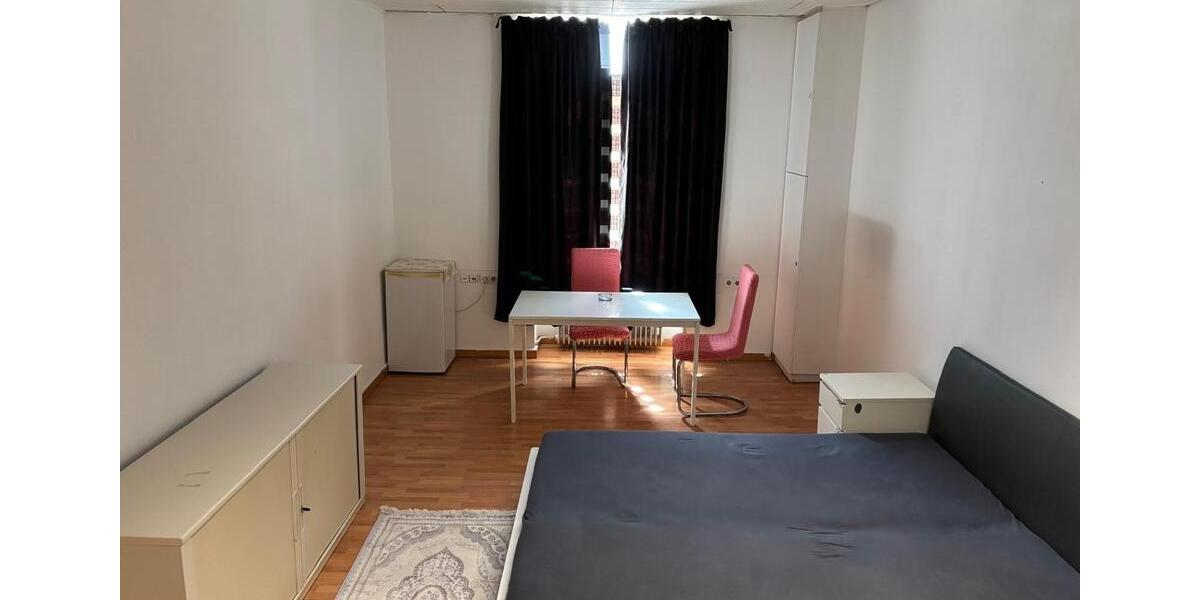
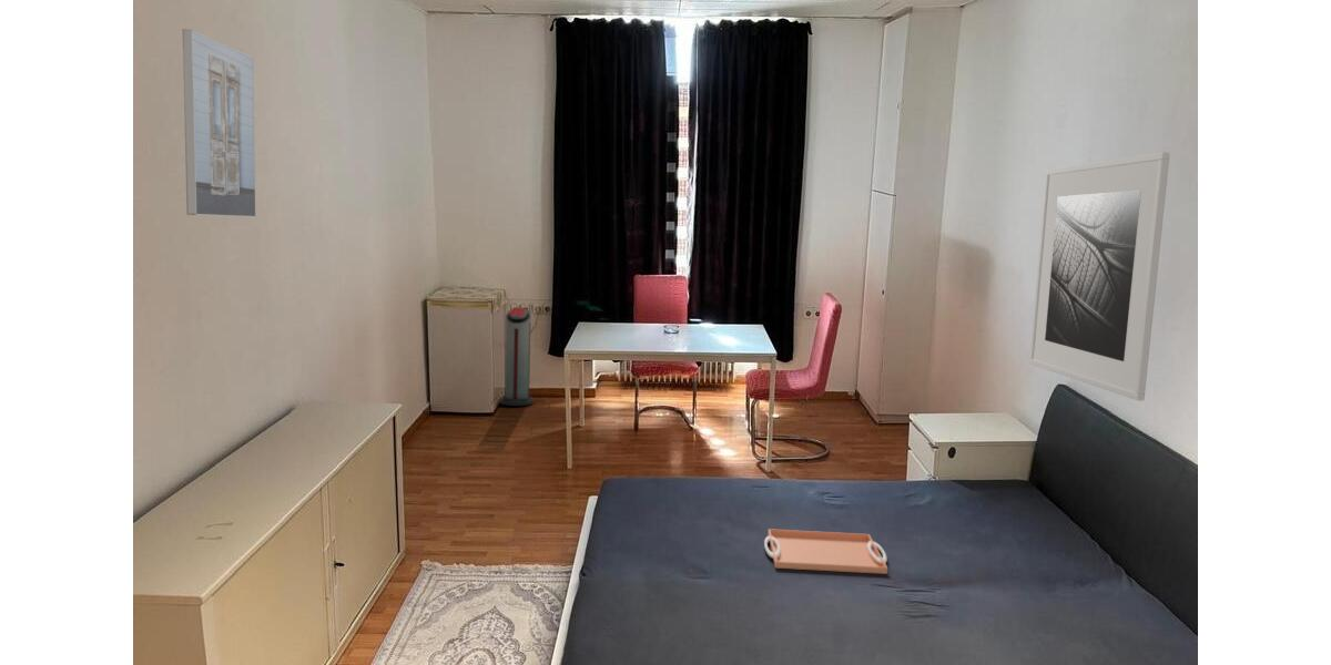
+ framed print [1028,151,1170,402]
+ serving tray [763,528,888,575]
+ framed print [181,28,257,218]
+ air purifier [498,306,536,407]
